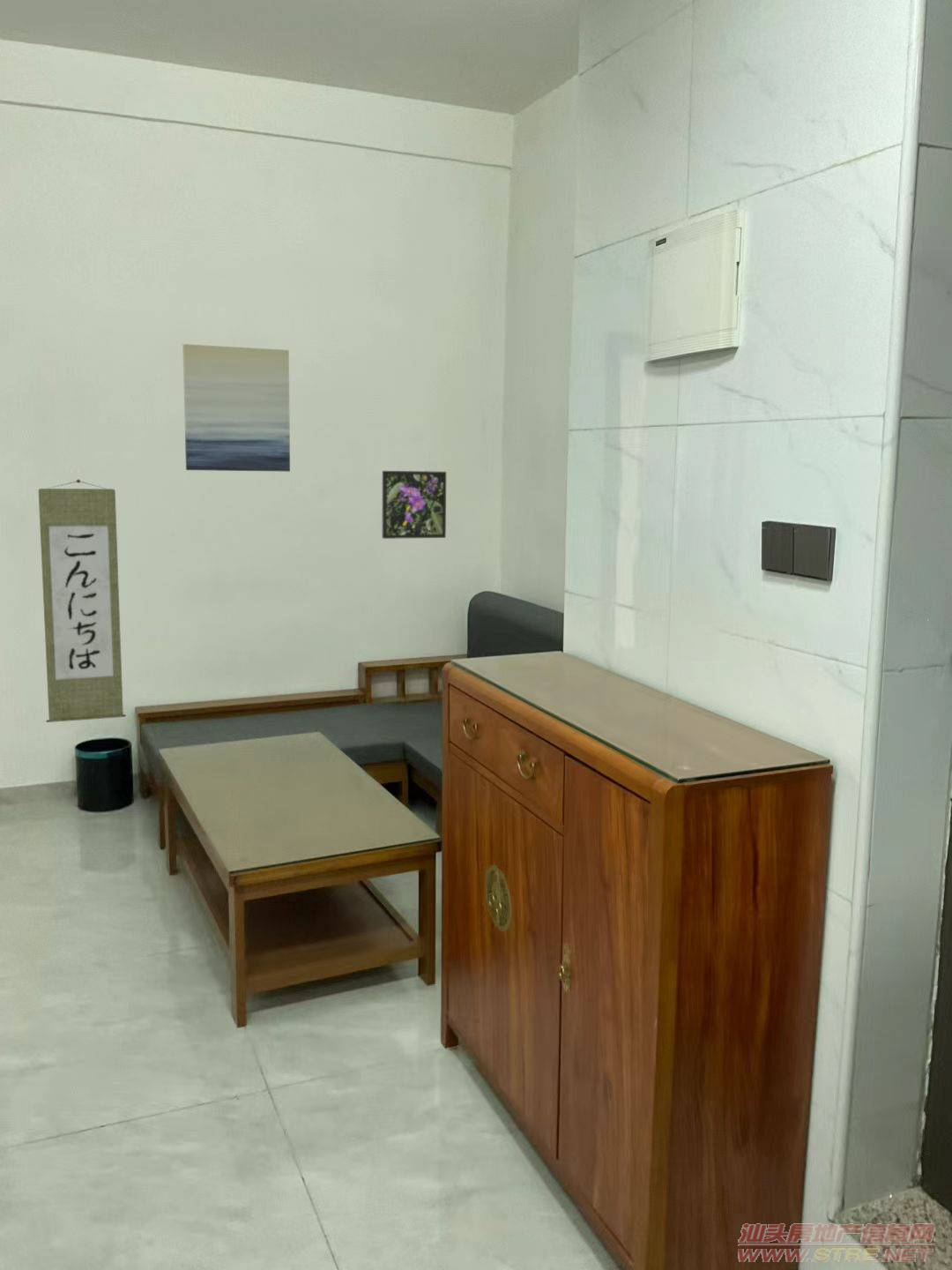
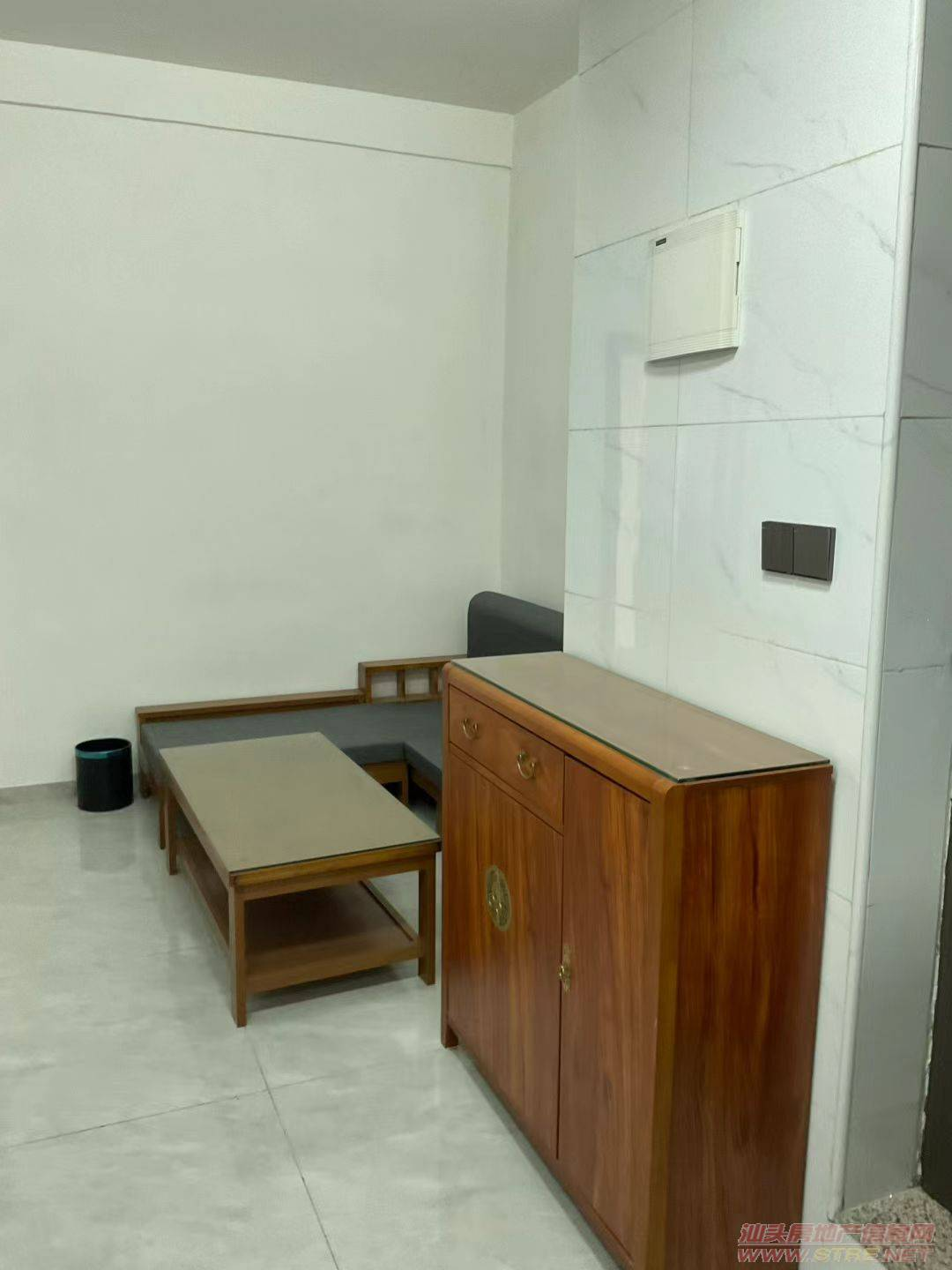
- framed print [382,470,447,540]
- wall scroll [38,479,127,723]
- wall art [182,343,291,473]
